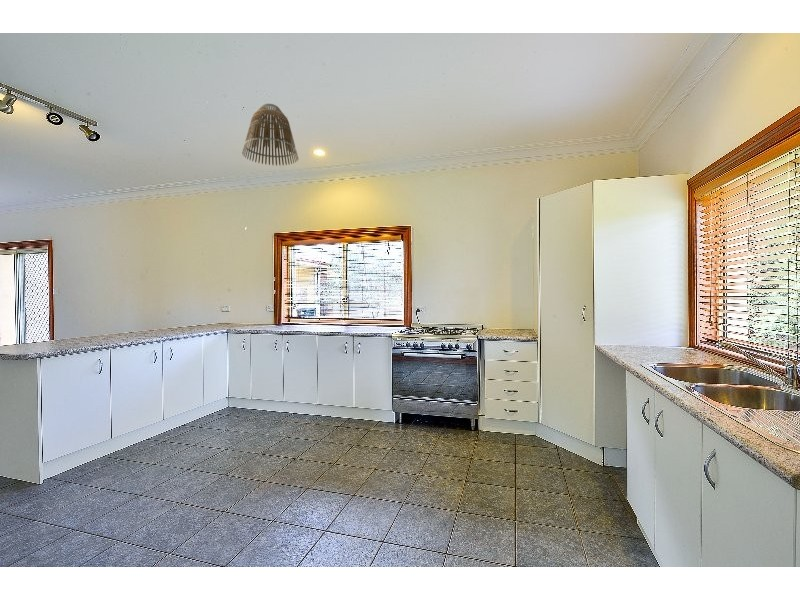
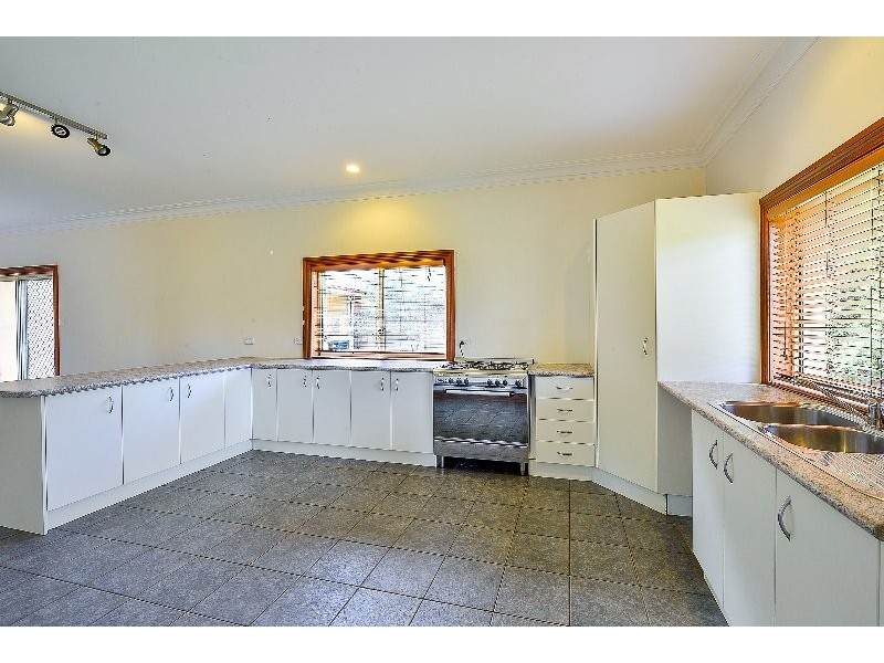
- lamp shade [241,103,300,167]
